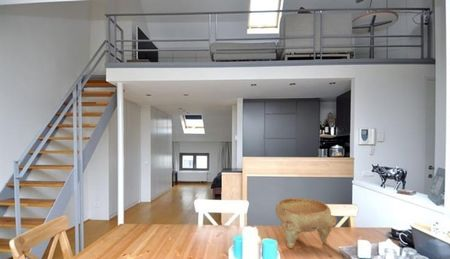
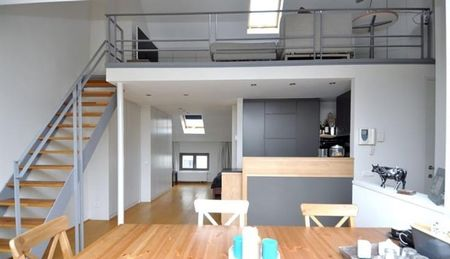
- decorative bowl [274,197,338,249]
